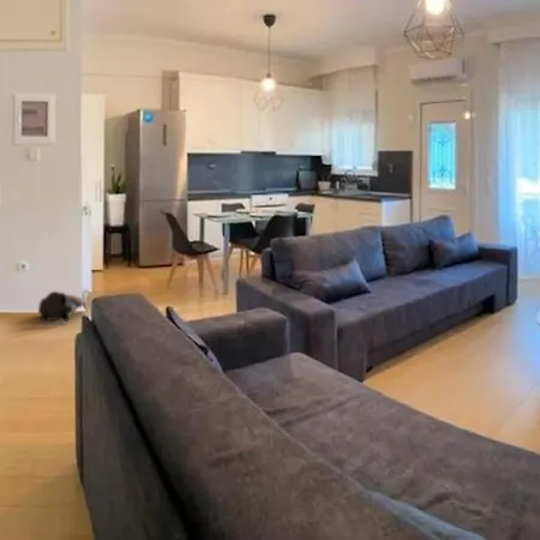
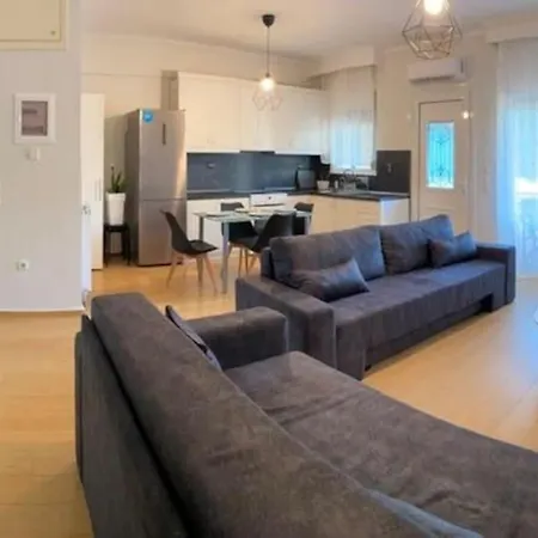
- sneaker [37,290,85,323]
